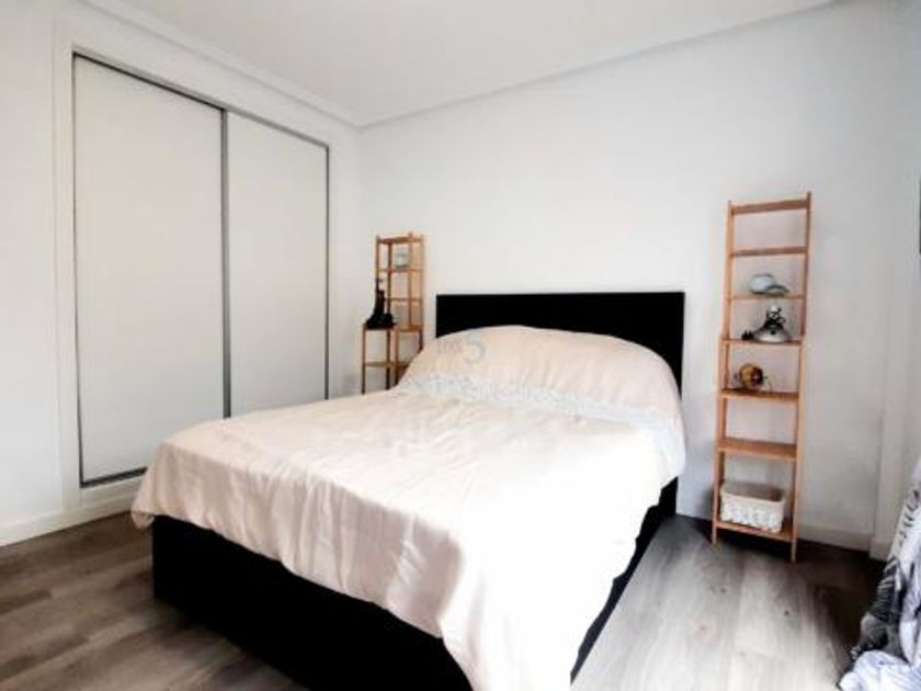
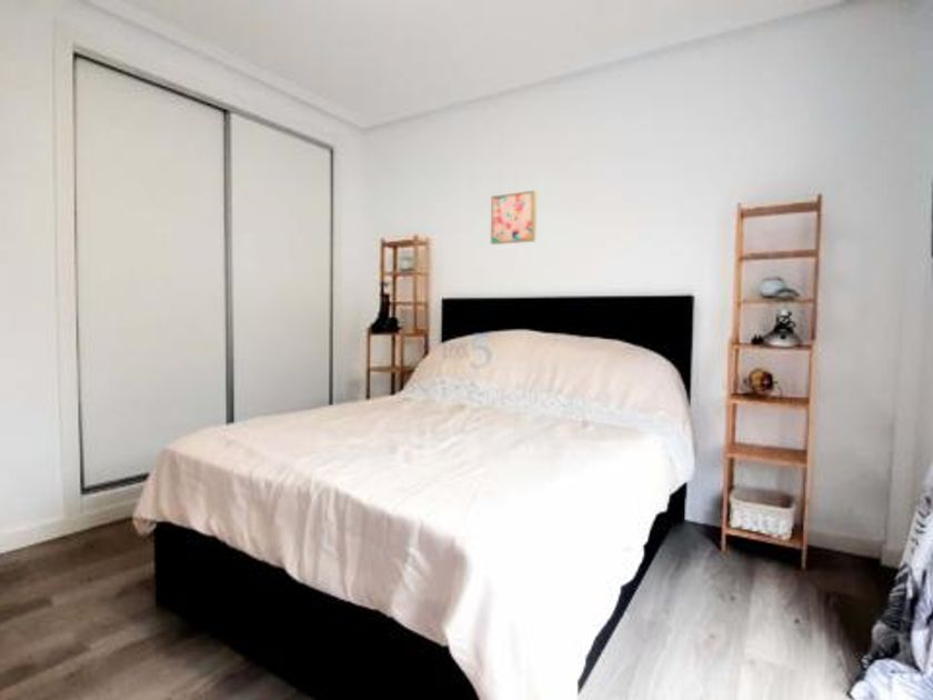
+ wall art [490,190,538,246]
